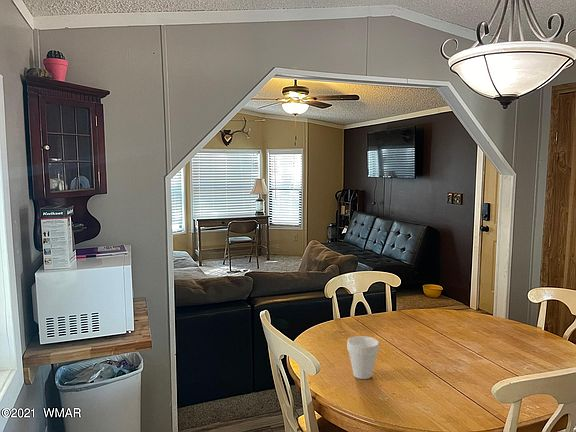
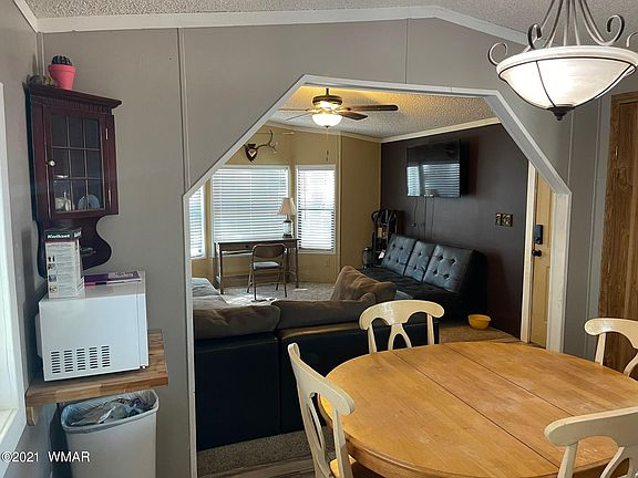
- cup [346,335,380,380]
